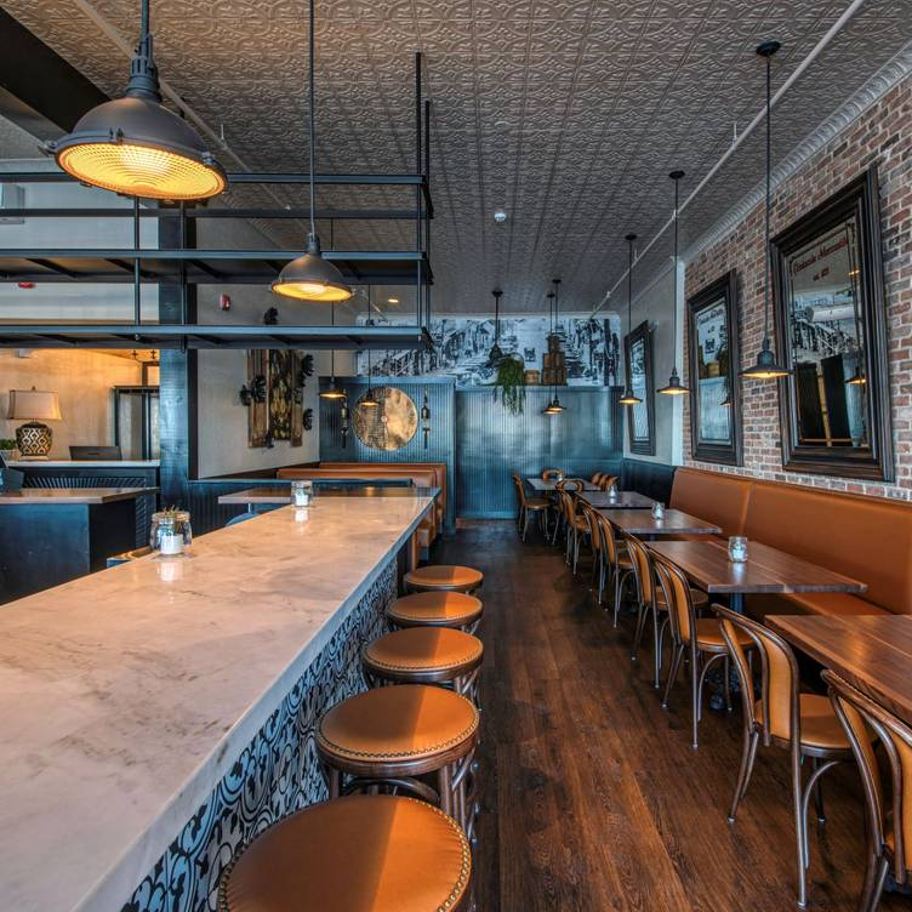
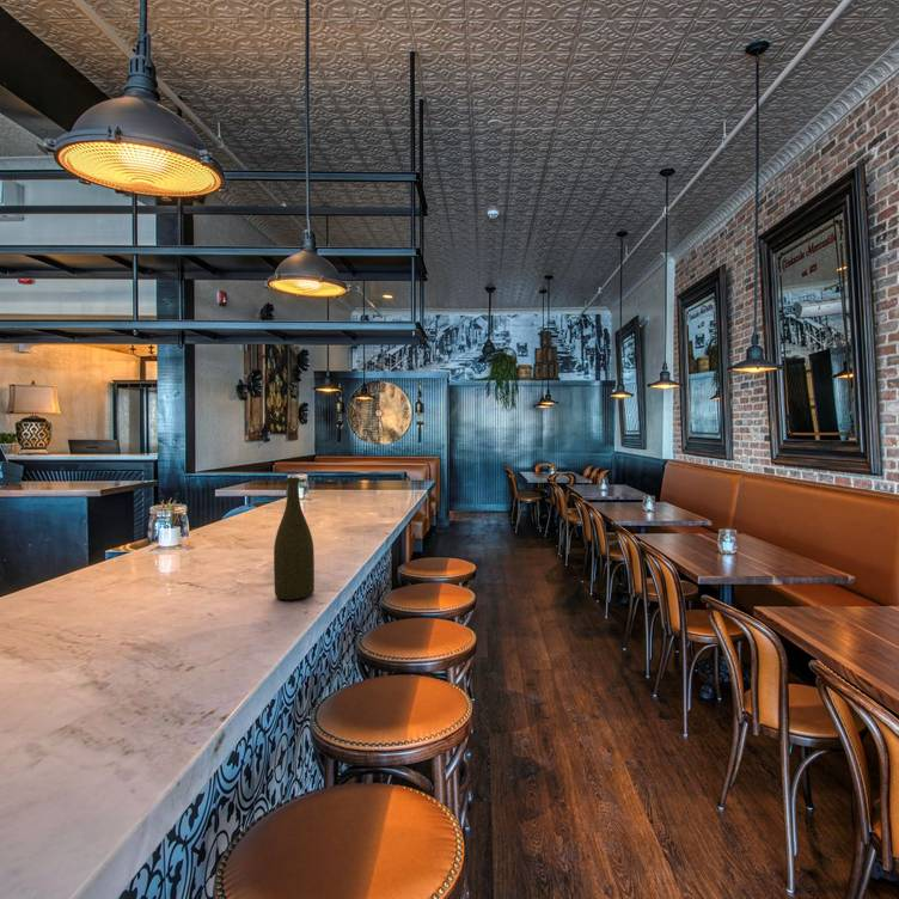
+ bottle [273,476,316,601]
